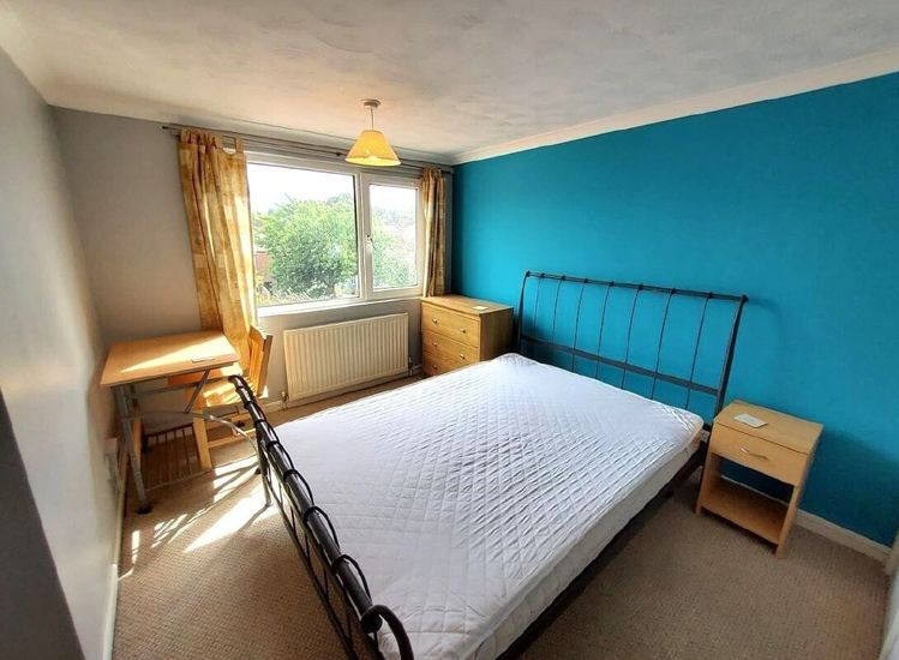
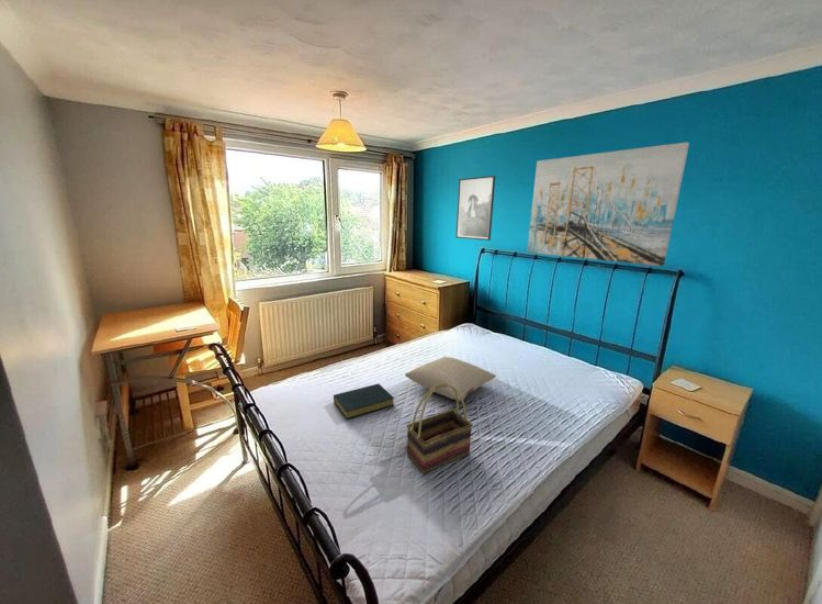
+ woven basket [406,383,474,474]
+ hardback book [333,382,395,421]
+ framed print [454,175,496,242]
+ wall art [526,142,690,267]
+ pillow [404,356,497,402]
